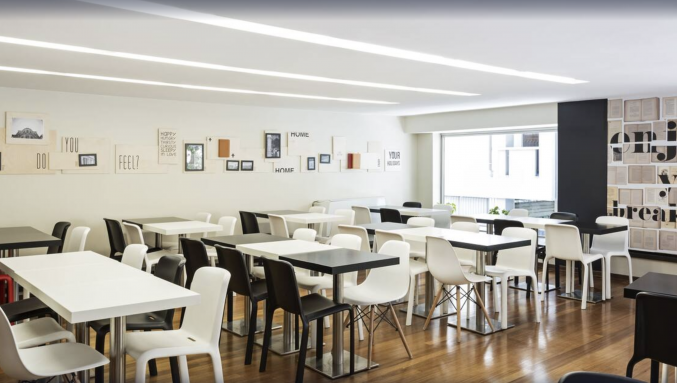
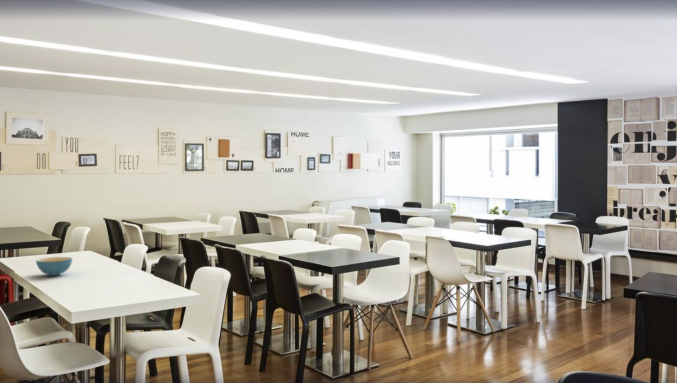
+ cereal bowl [35,256,73,277]
